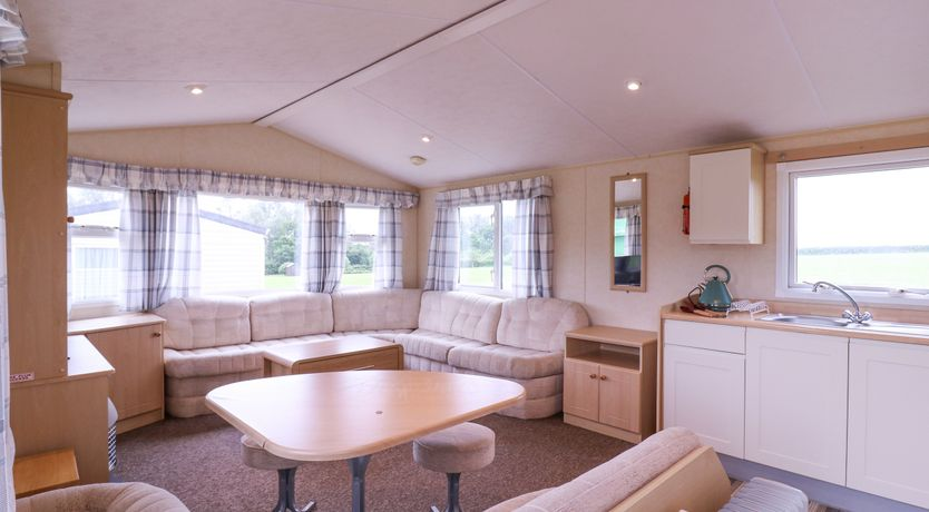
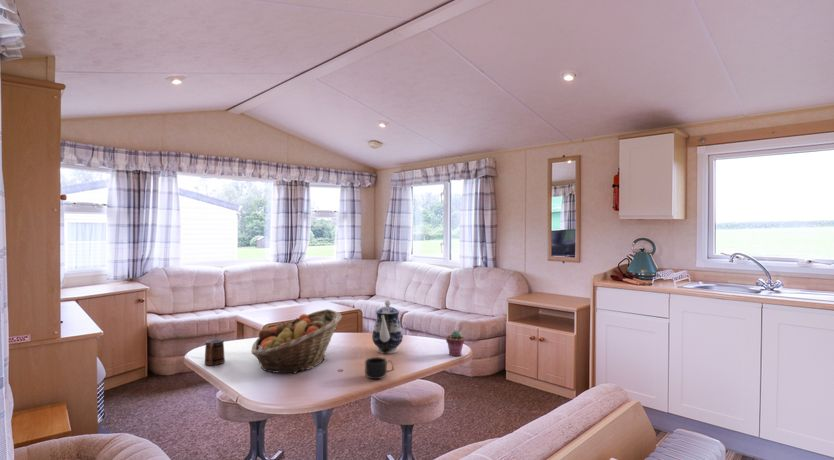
+ potted succulent [445,329,466,357]
+ fruit basket [250,308,343,374]
+ mug [364,356,395,380]
+ mug [204,338,226,366]
+ teapot [371,299,404,355]
